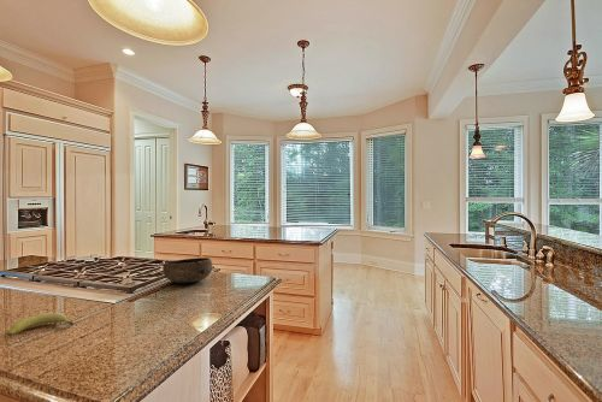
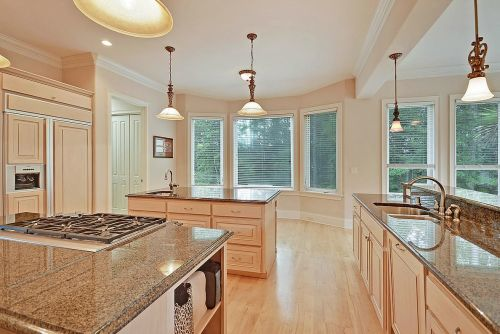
- bowl [161,256,213,284]
- fruit [6,312,75,337]
